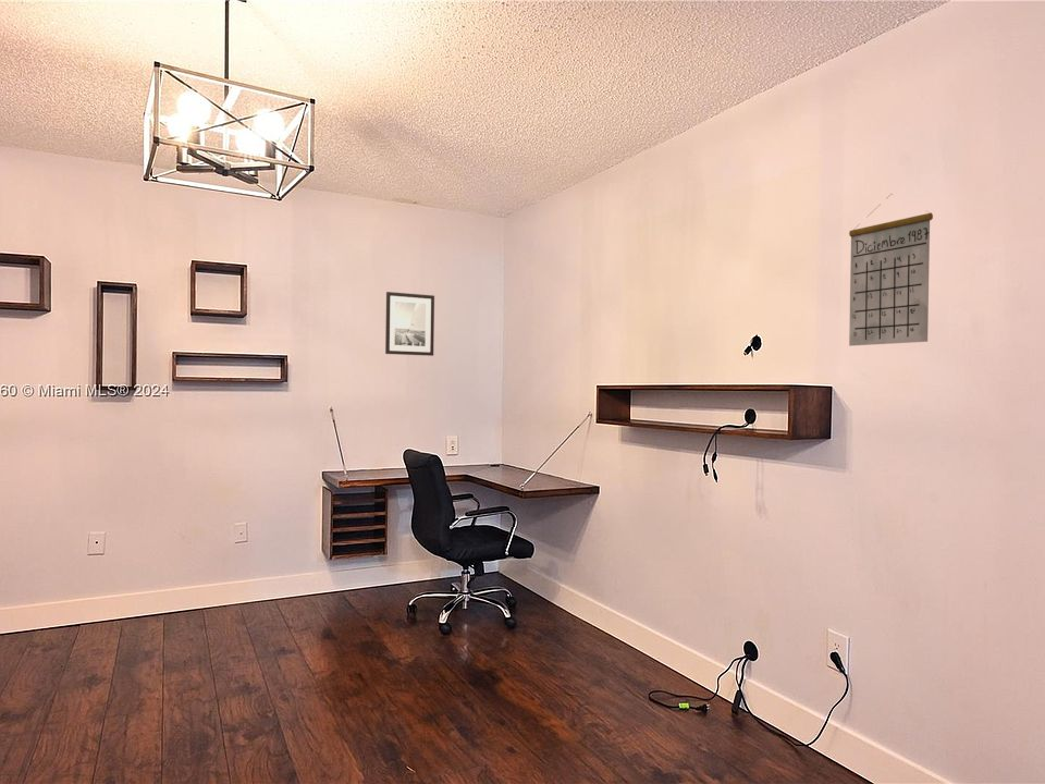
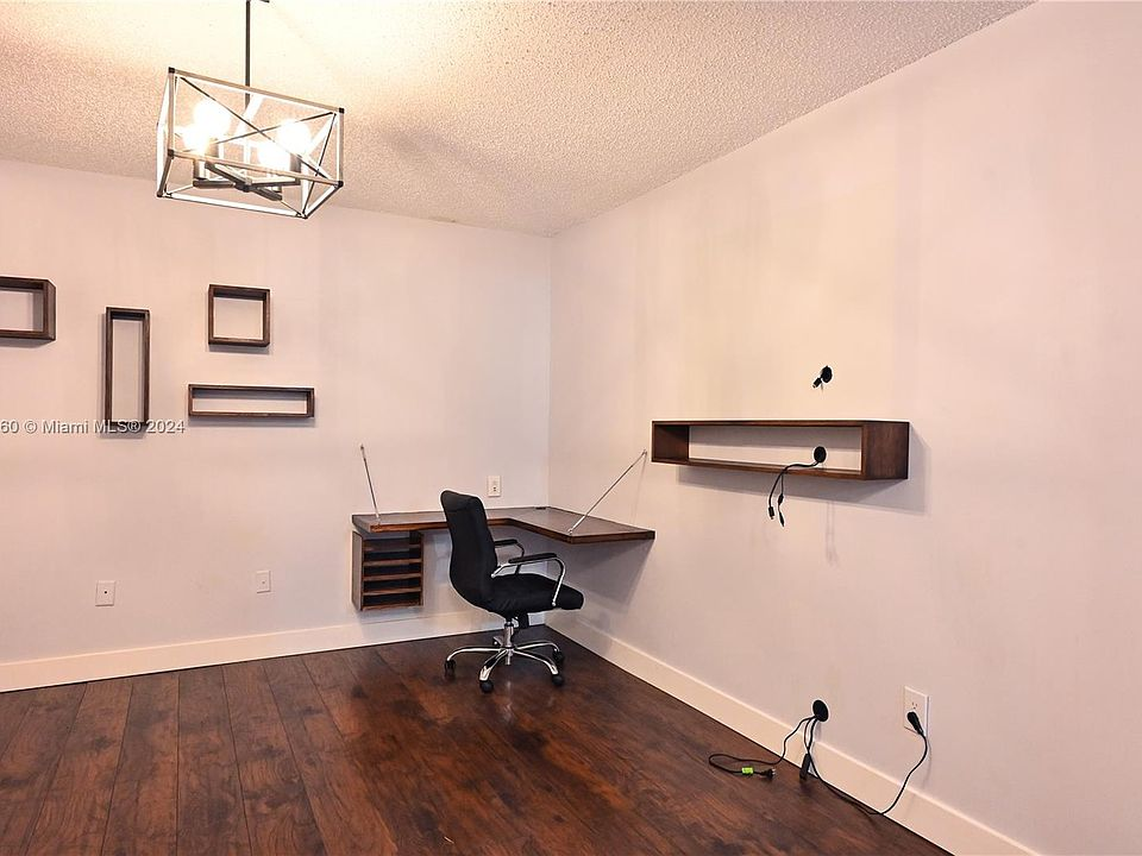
- calendar [848,193,934,347]
- wall art [384,291,435,357]
